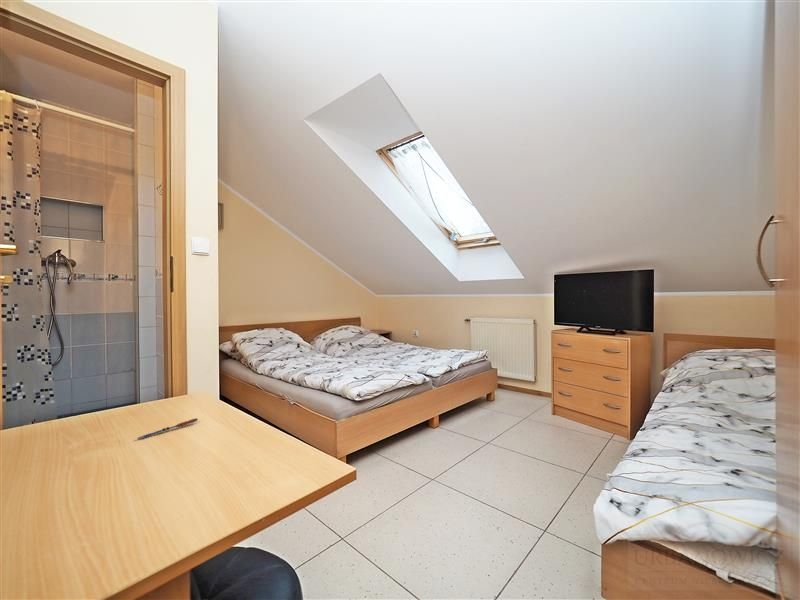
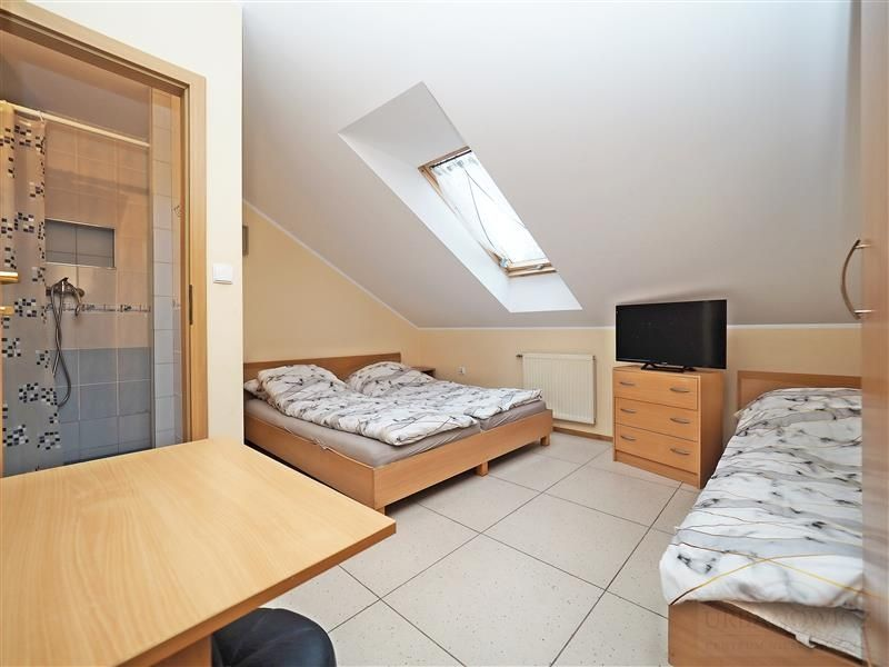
- pen [137,417,199,440]
